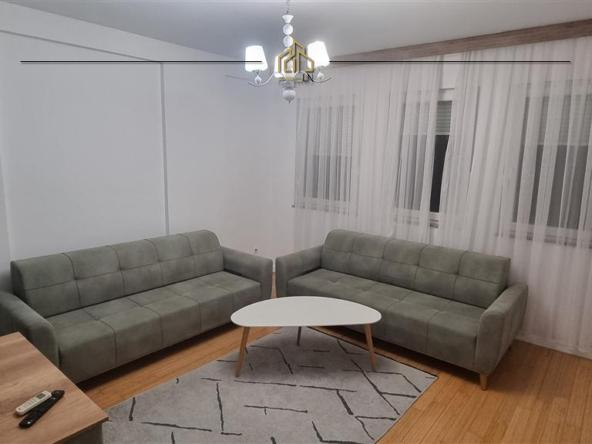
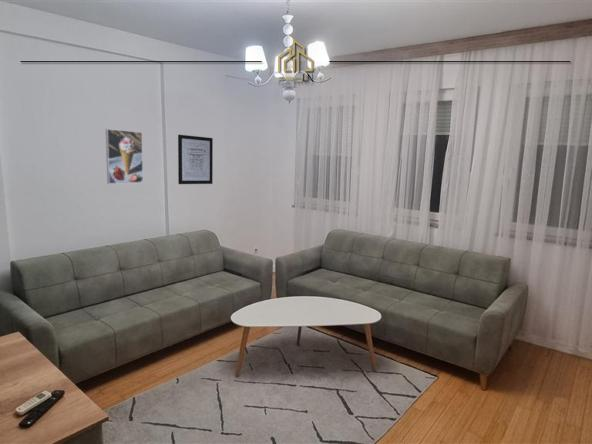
+ wall art [177,134,214,185]
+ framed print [105,128,144,185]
